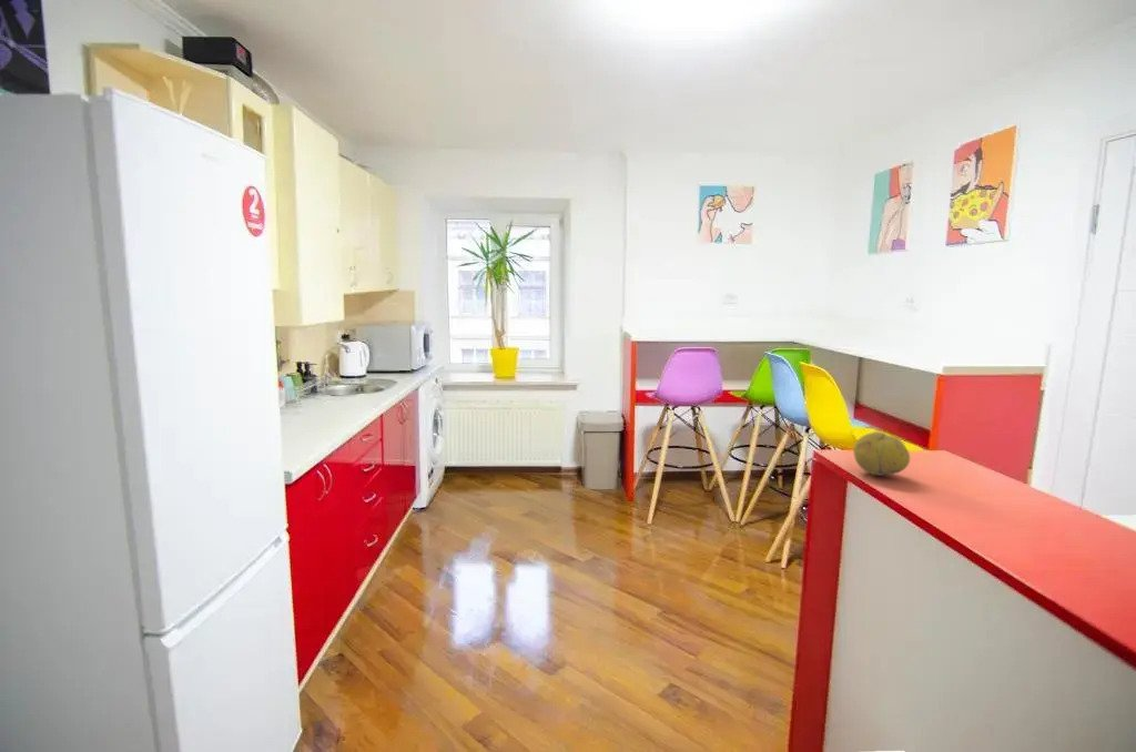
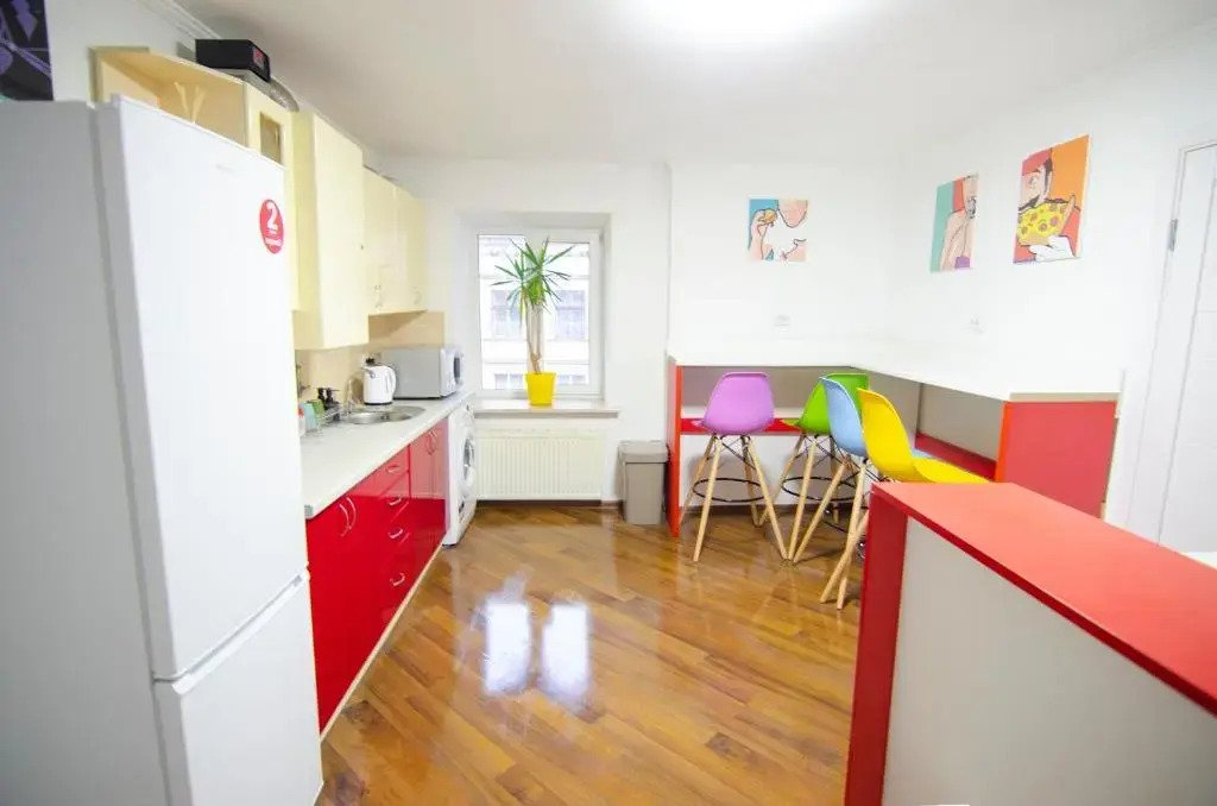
- fruit [852,430,911,477]
